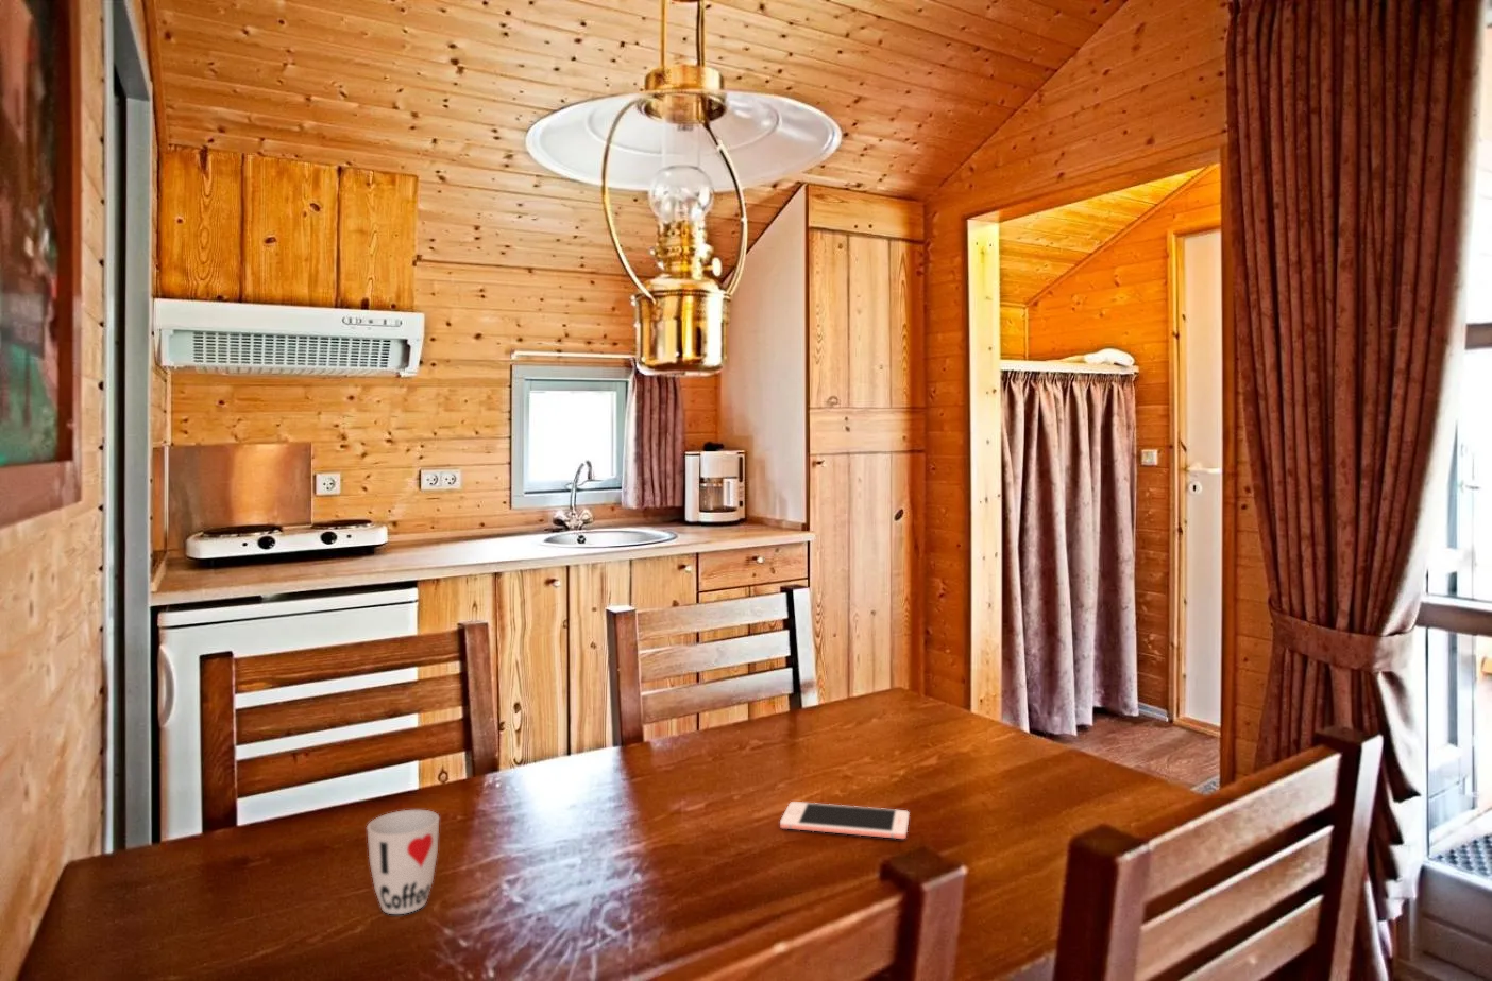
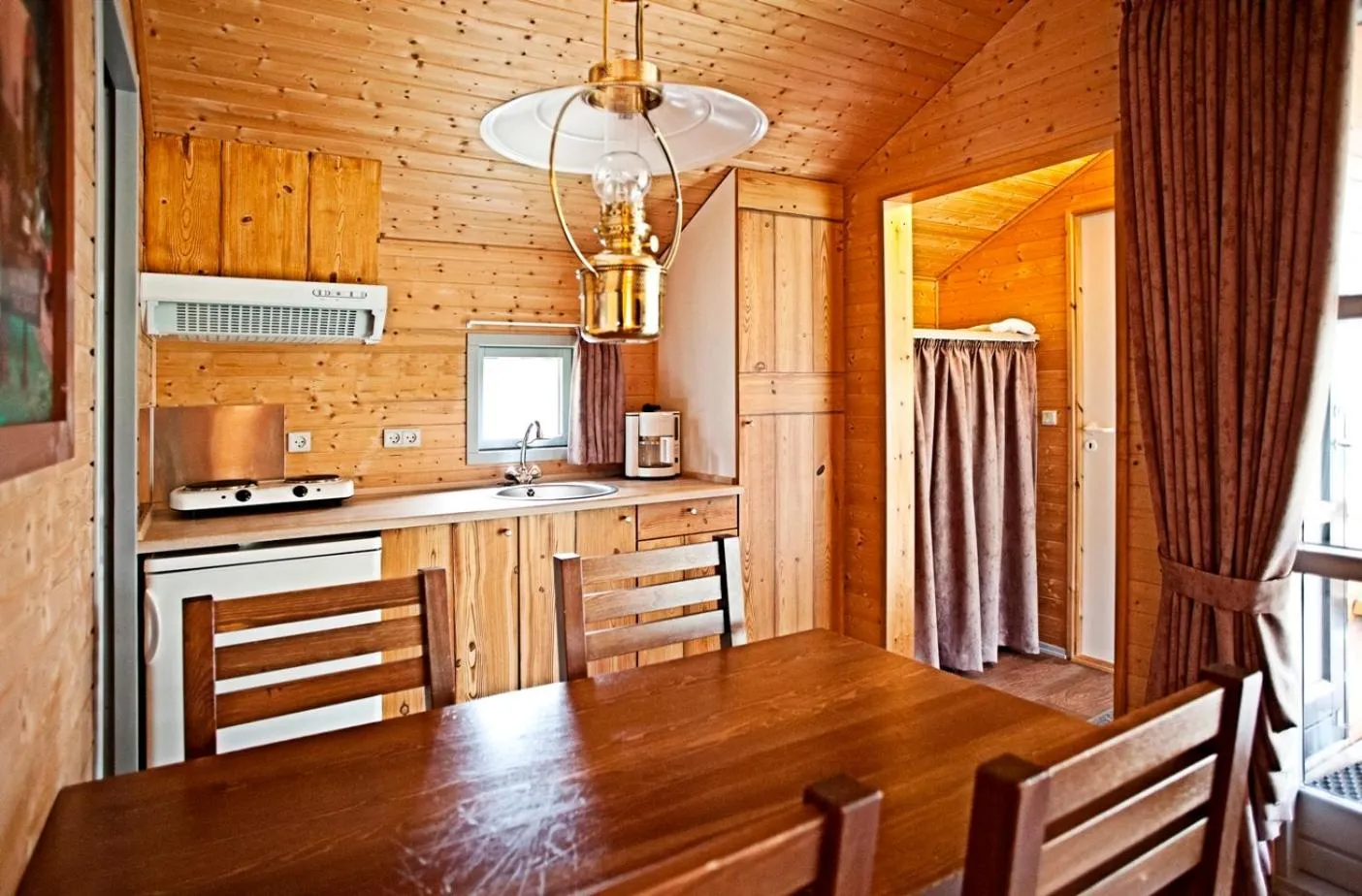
- cell phone [779,800,909,840]
- cup [366,809,440,915]
